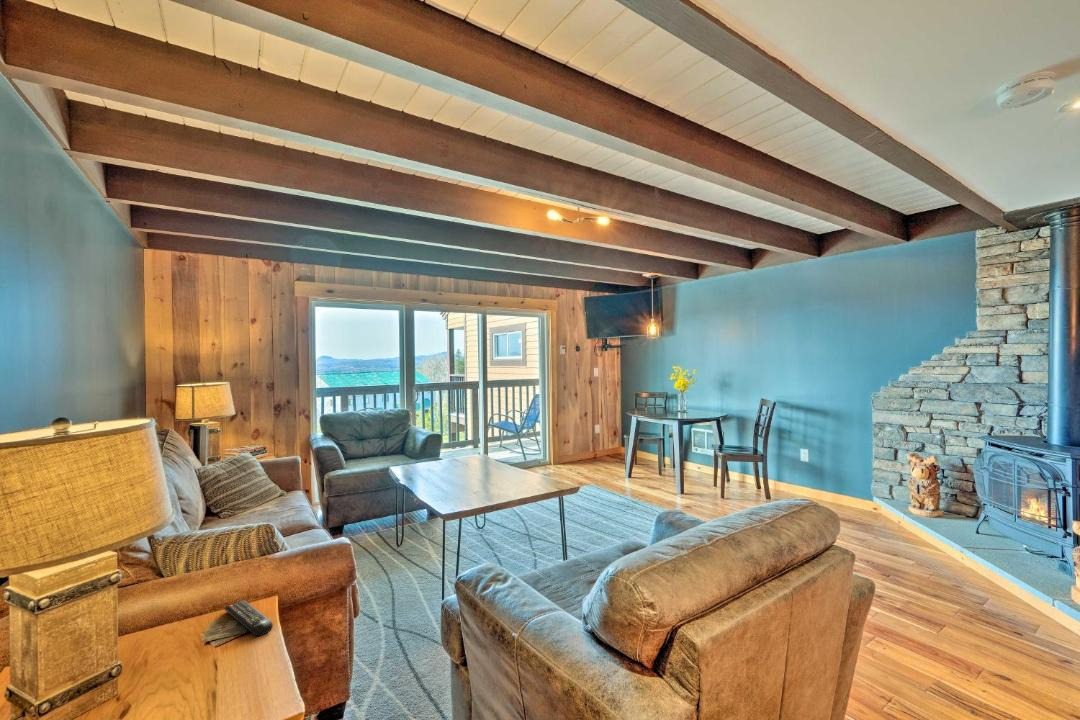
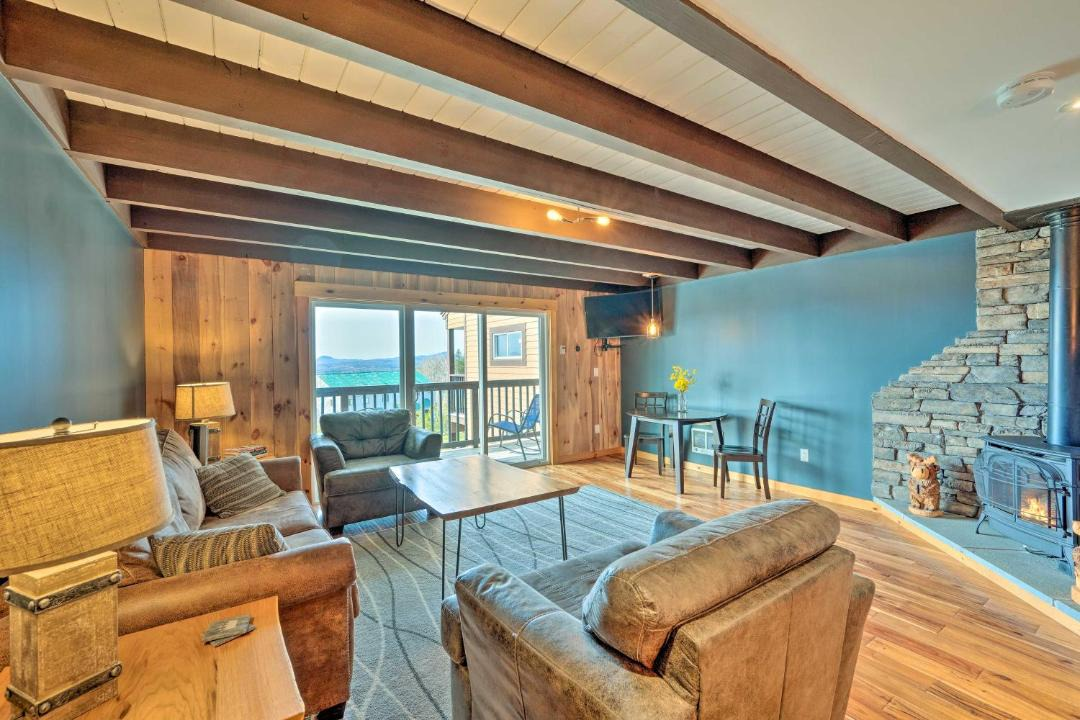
- remote control [223,599,274,637]
